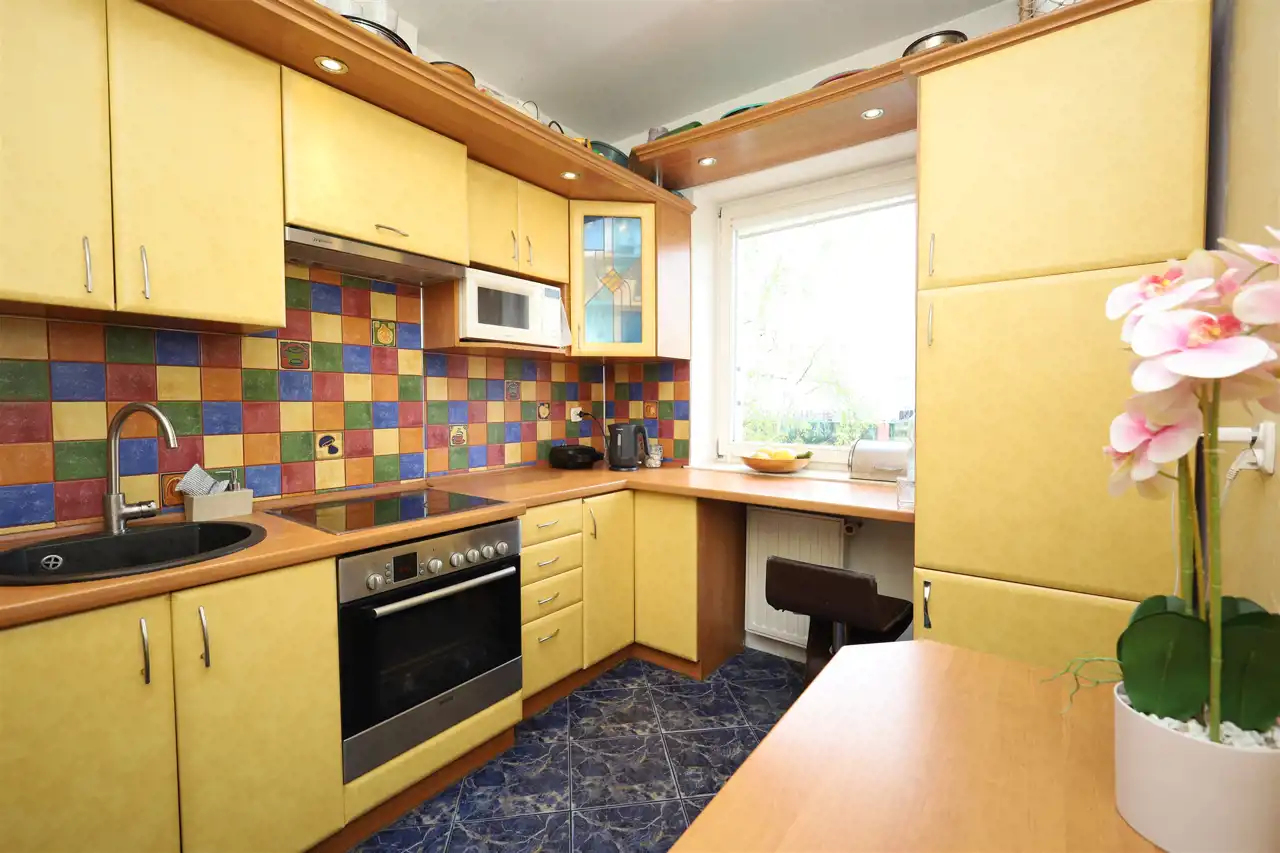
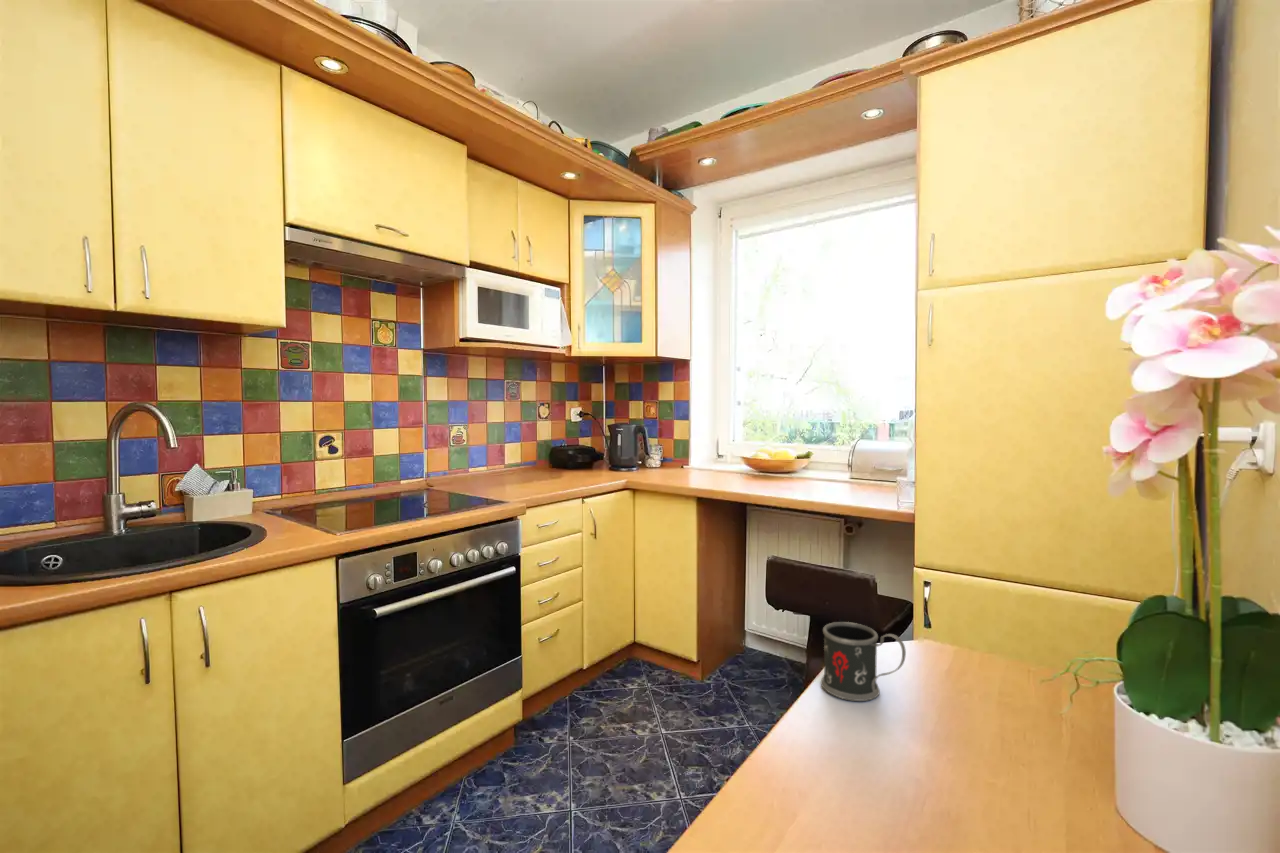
+ mug [820,621,907,702]
